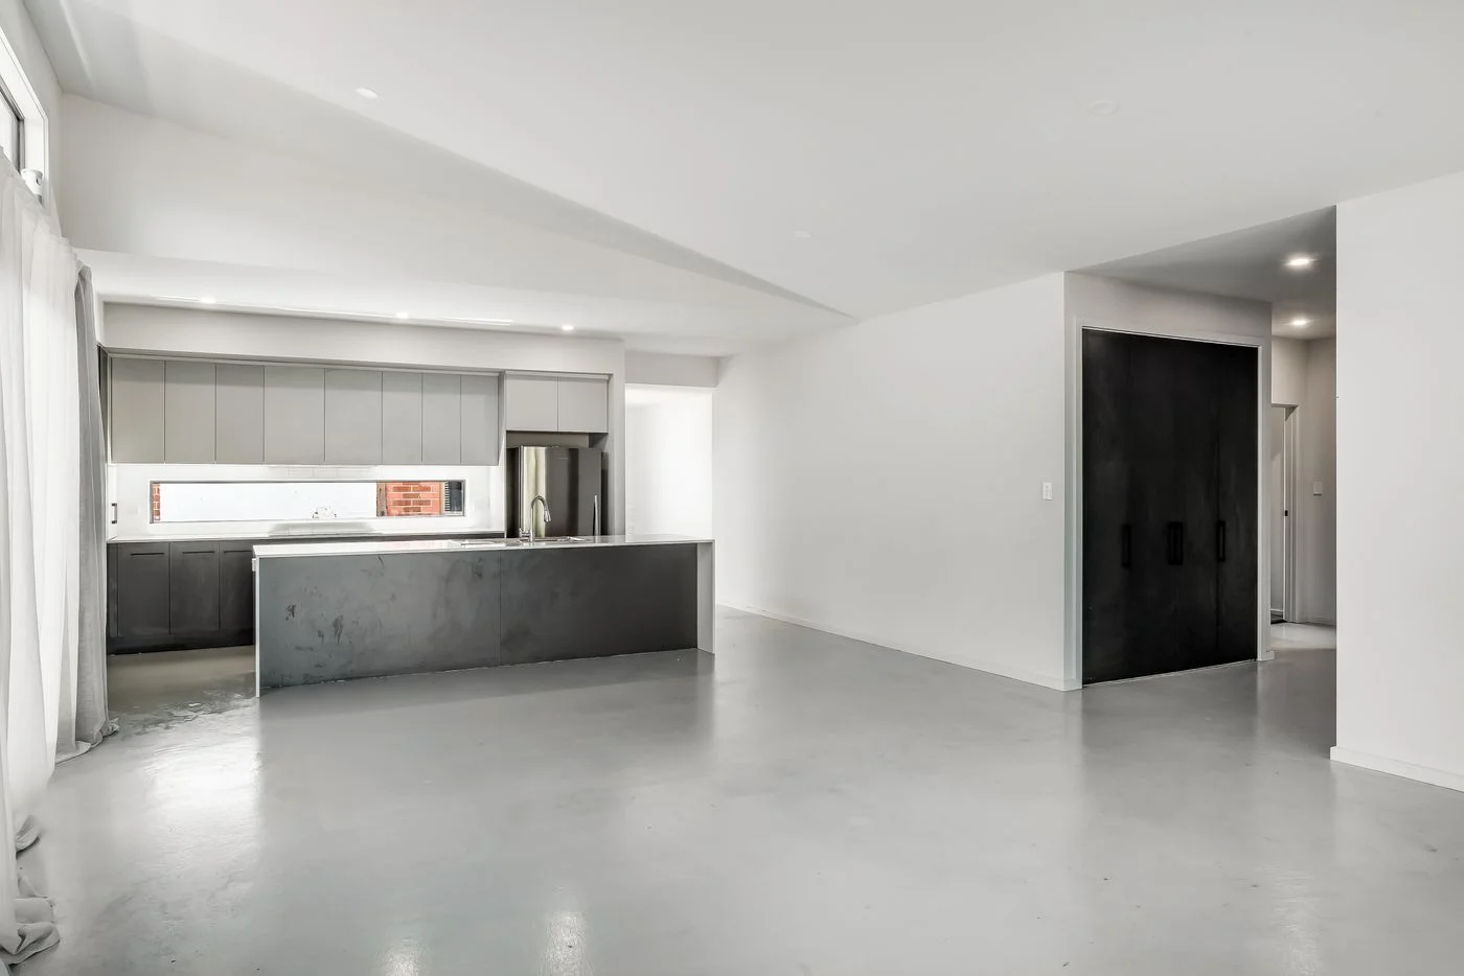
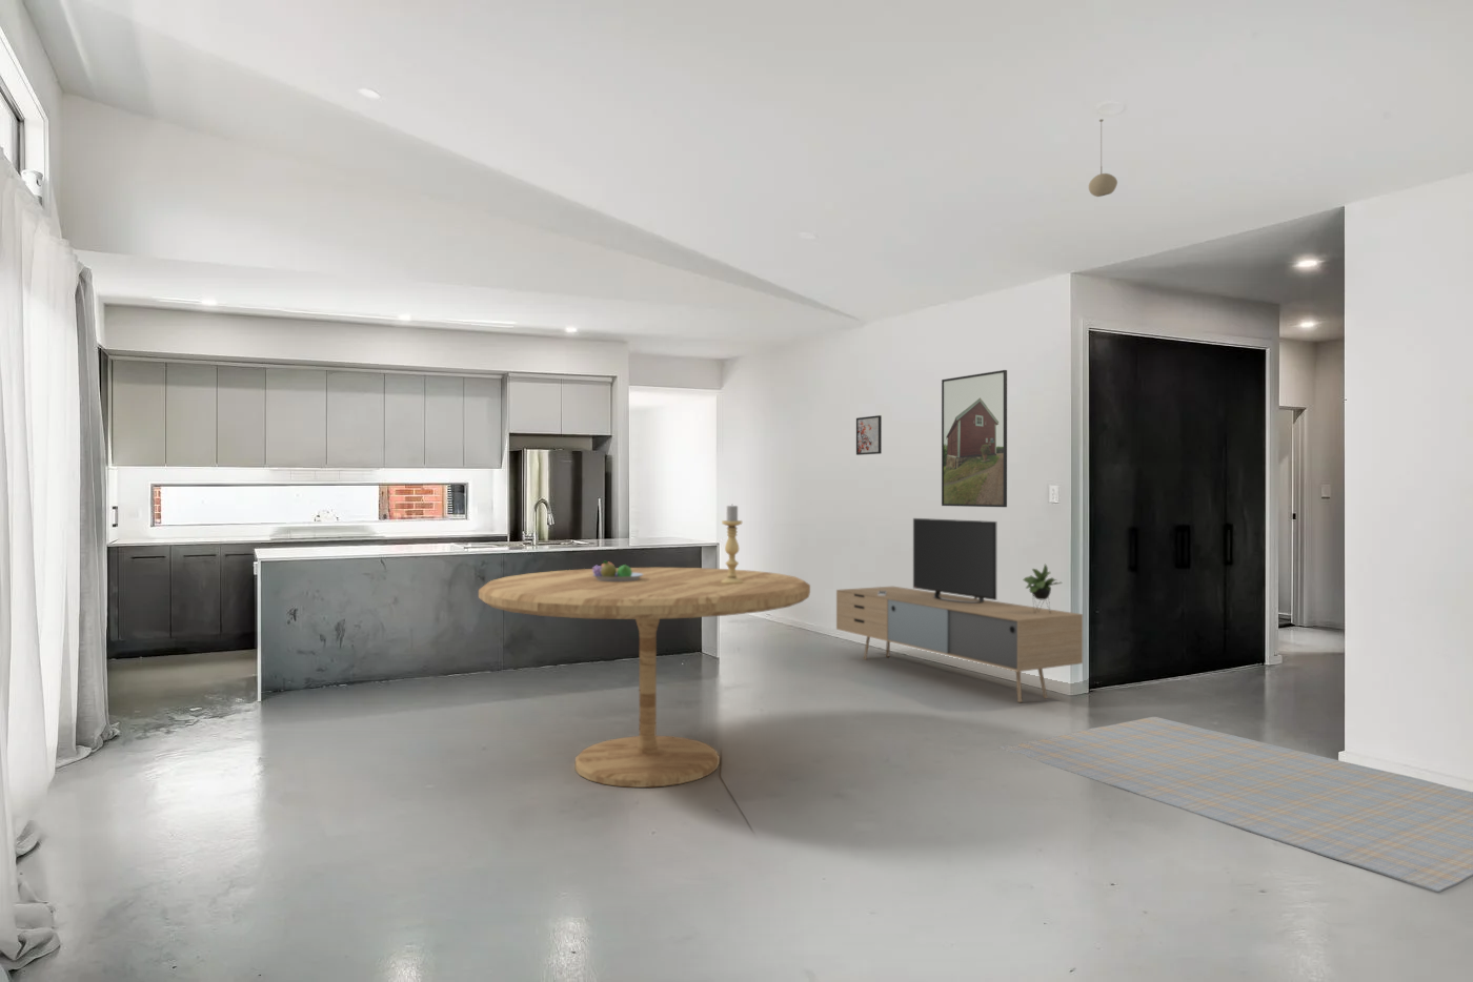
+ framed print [941,369,1008,507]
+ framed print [856,414,883,456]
+ media console [836,517,1084,704]
+ rug [998,716,1473,893]
+ fruit bowl [591,560,643,582]
+ candle holder [721,504,743,583]
+ pendant light [1088,117,1119,197]
+ dining table [478,567,812,788]
